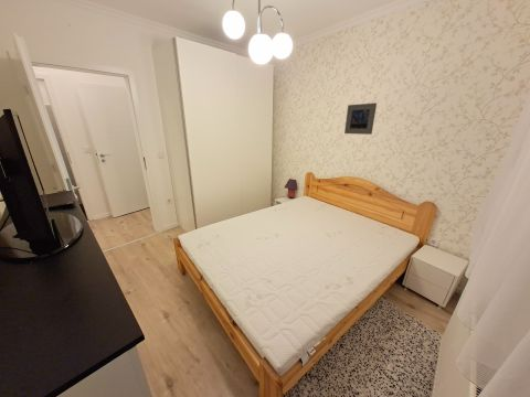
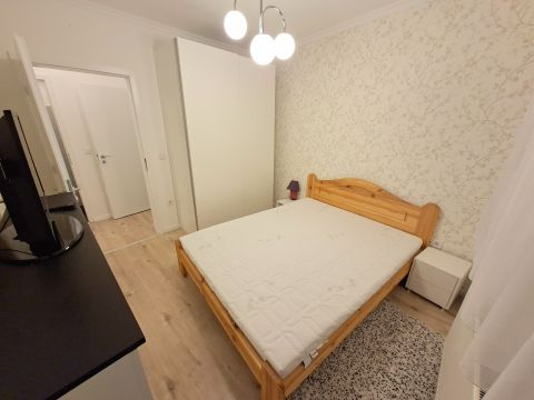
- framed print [343,101,378,136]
